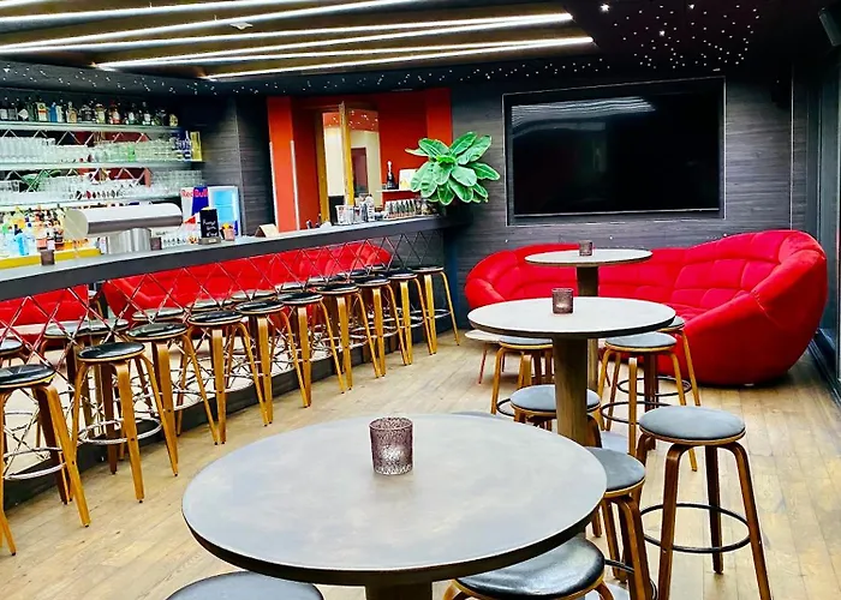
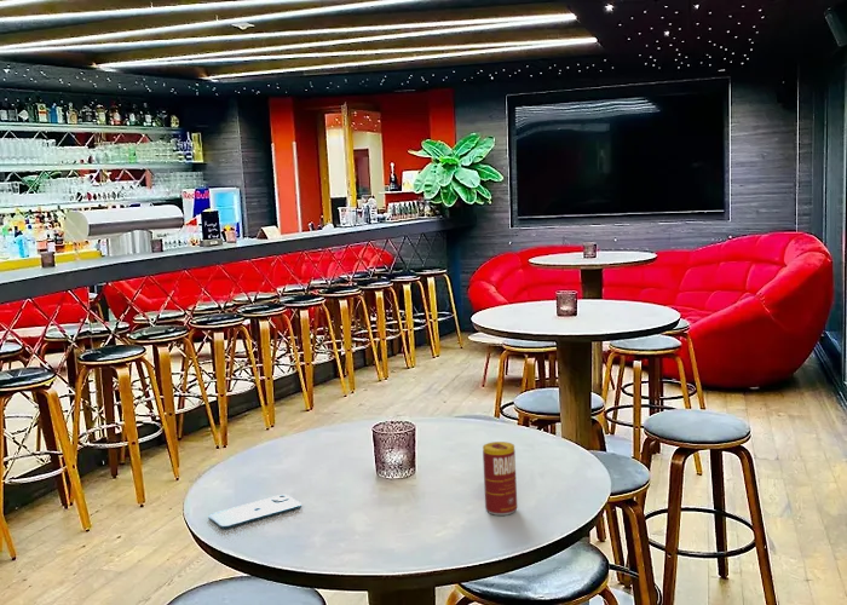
+ smartphone [207,494,302,530]
+ beverage can [482,440,518,517]
